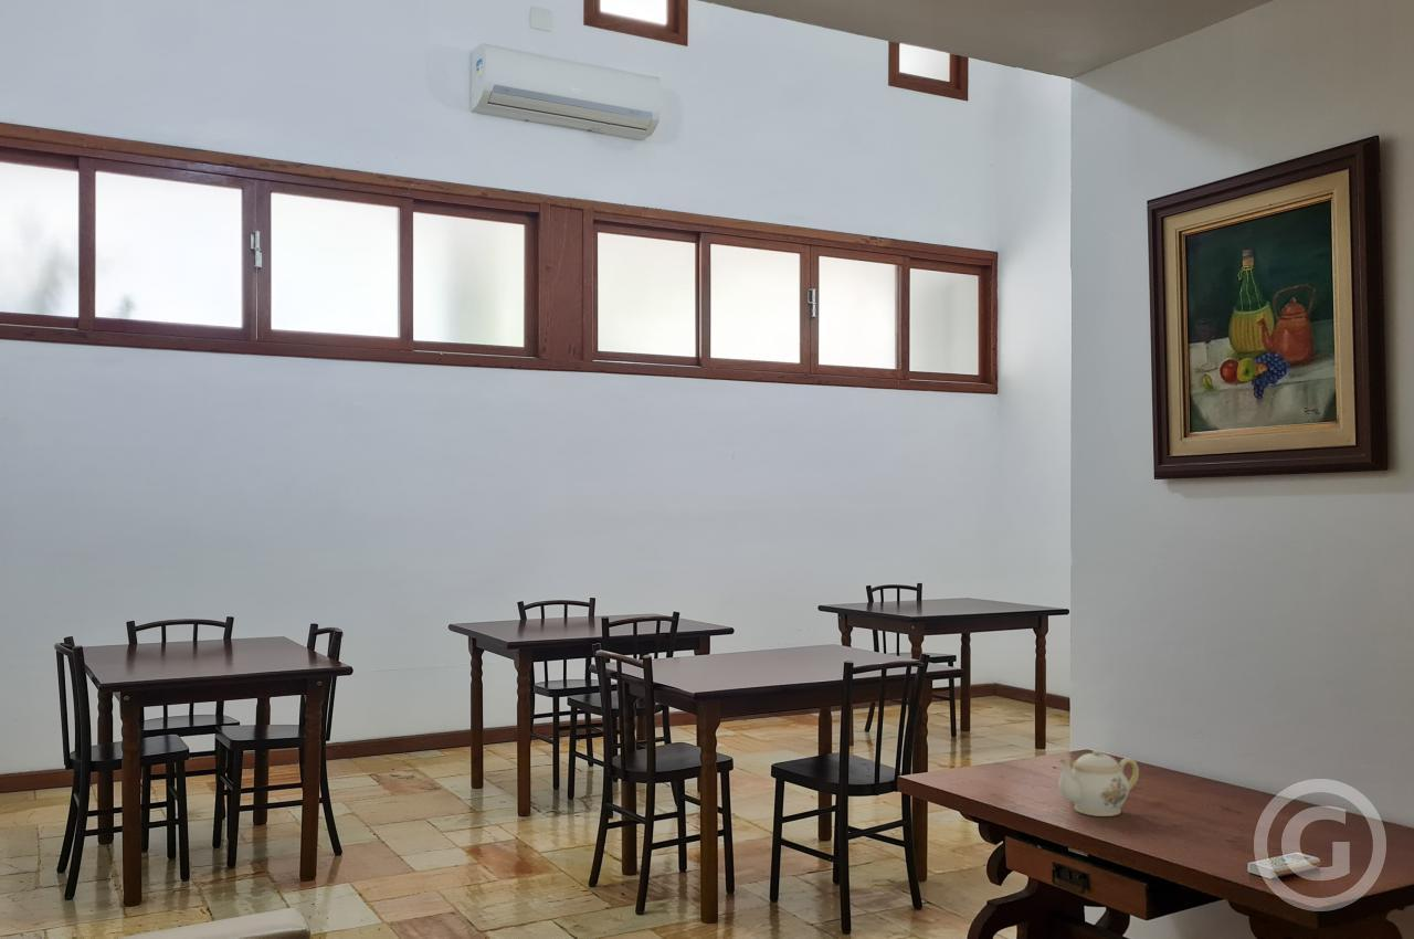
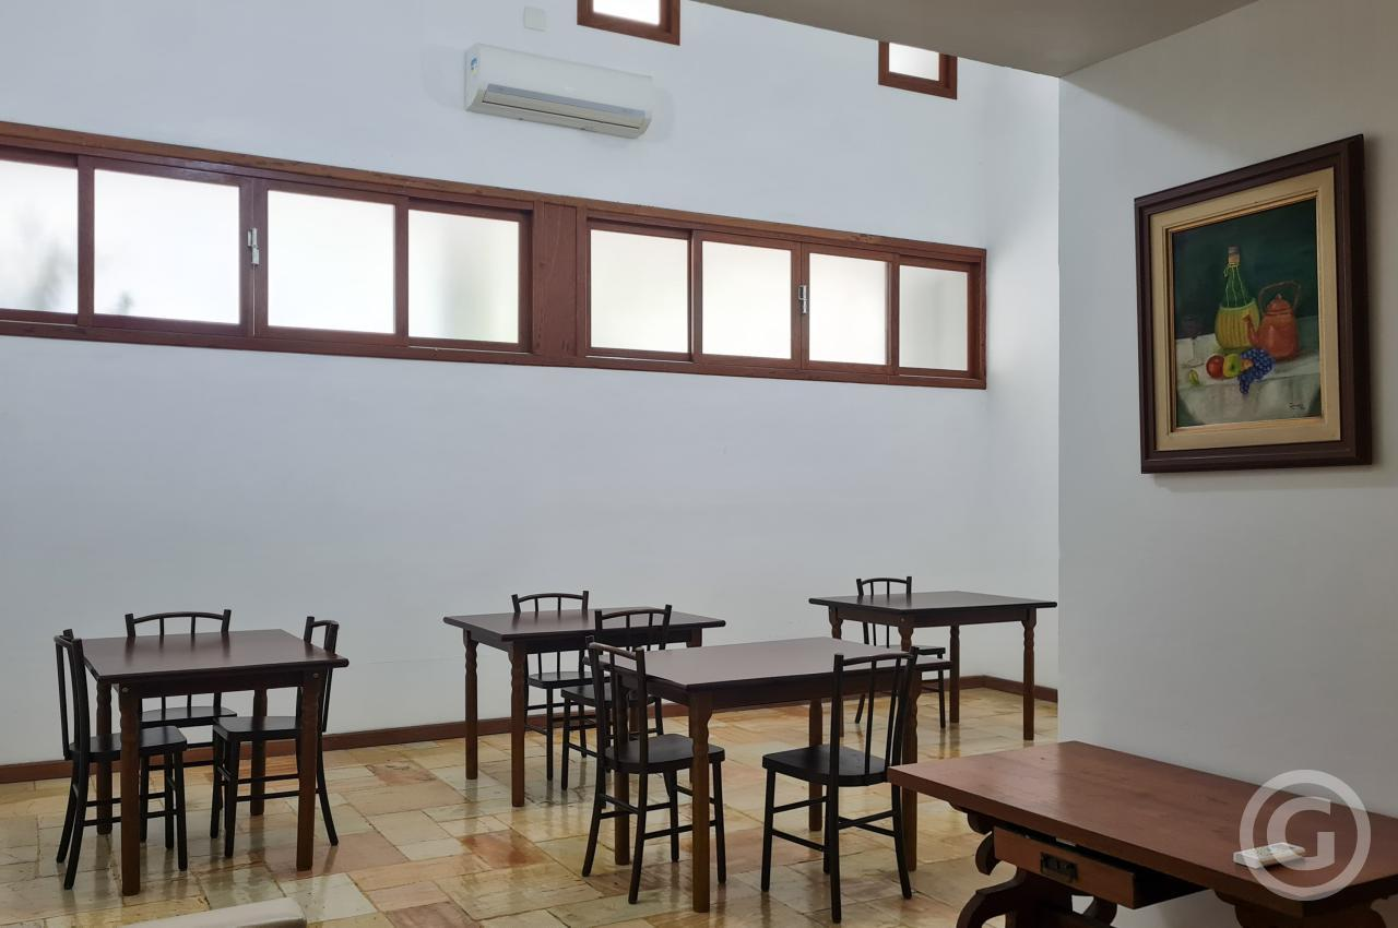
- teapot [1057,749,1140,817]
